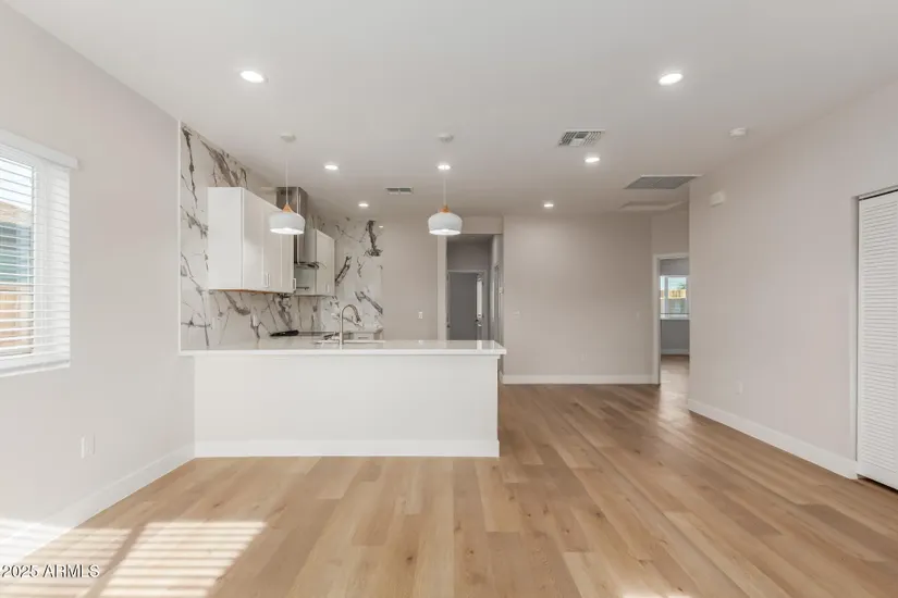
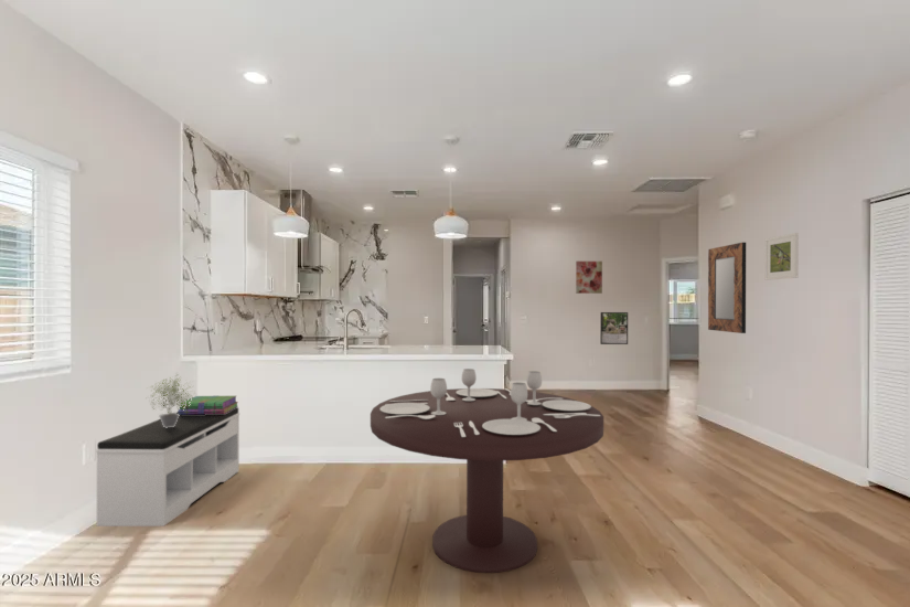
+ stack of books [176,395,239,415]
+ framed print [599,311,629,345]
+ wall art [575,260,603,295]
+ potted plant [144,372,197,428]
+ home mirror [707,242,747,334]
+ bench [95,406,240,528]
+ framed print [763,232,800,281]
+ dining table [370,368,604,574]
